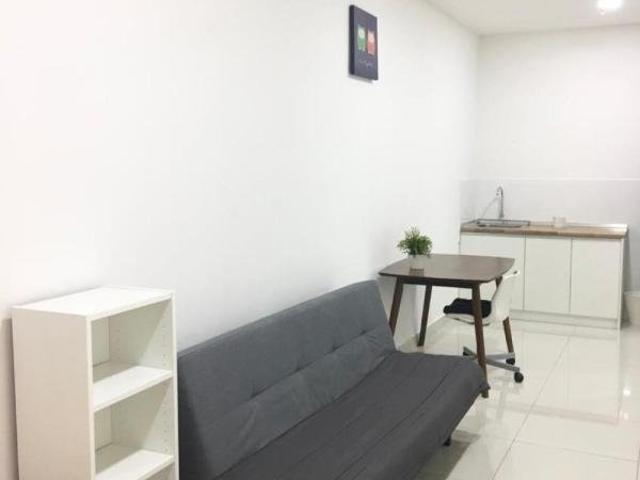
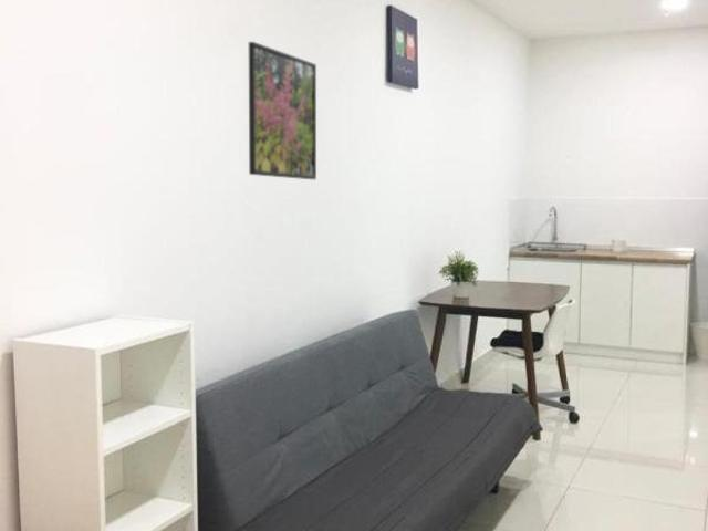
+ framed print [248,41,317,180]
